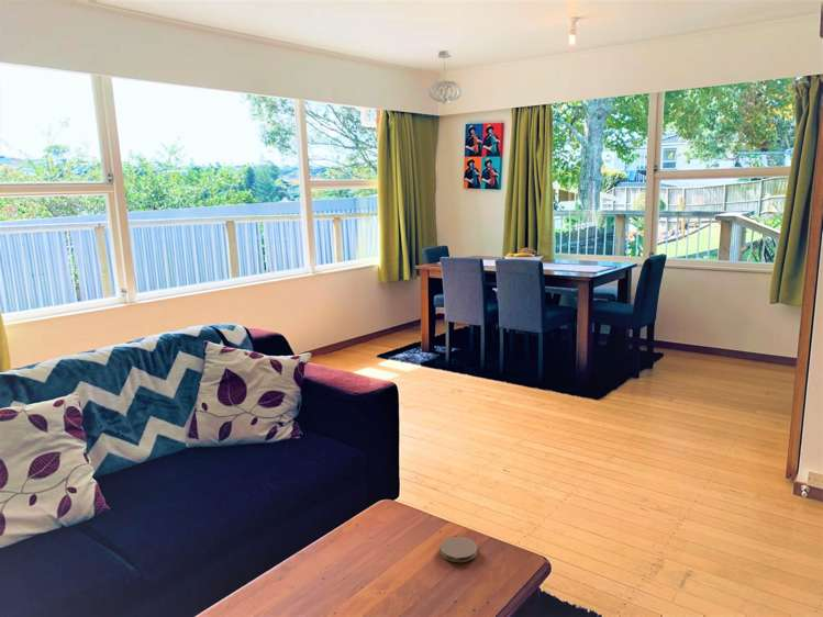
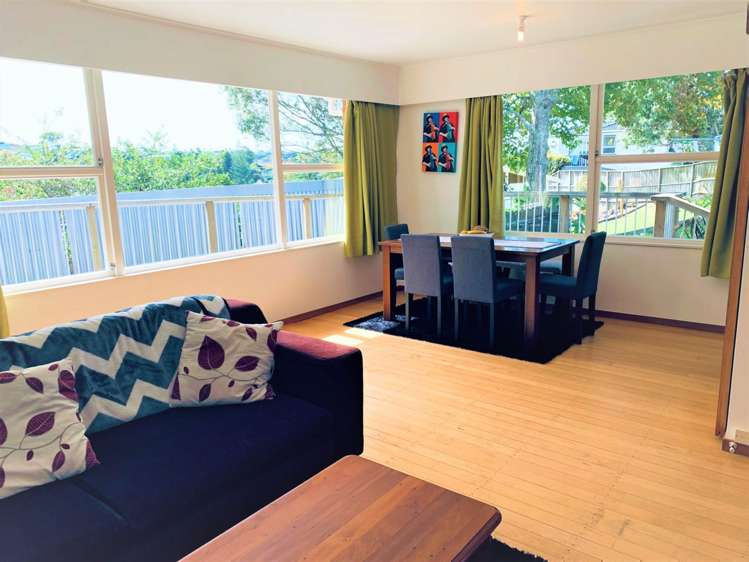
- pendant light [427,49,463,105]
- coaster [440,536,478,563]
